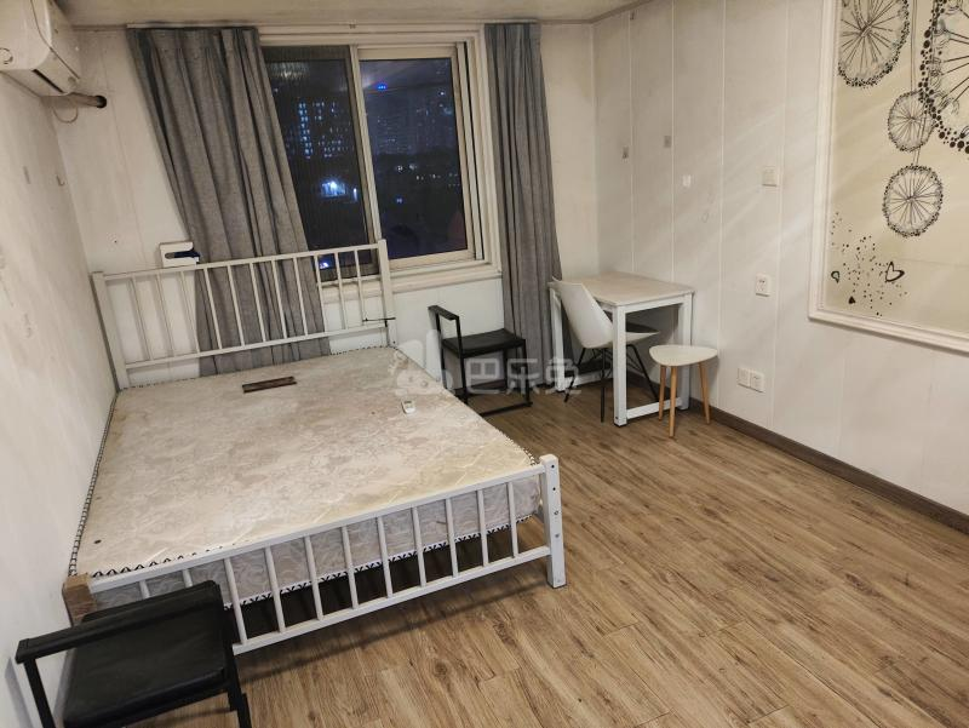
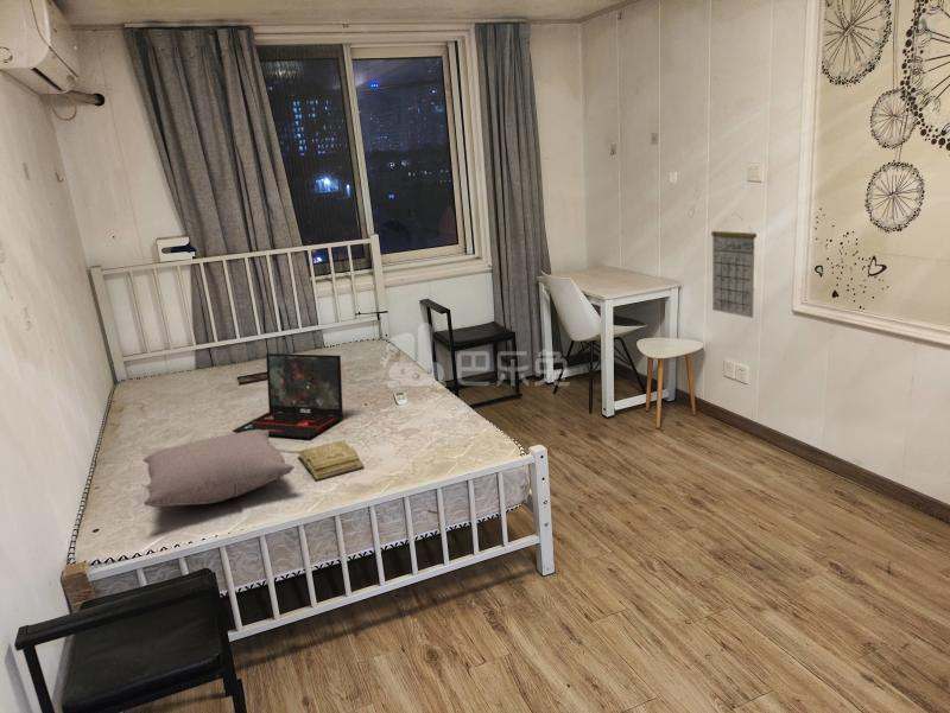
+ calendar [710,211,758,319]
+ laptop [232,352,344,440]
+ diary [297,439,366,483]
+ pillow [142,429,296,508]
